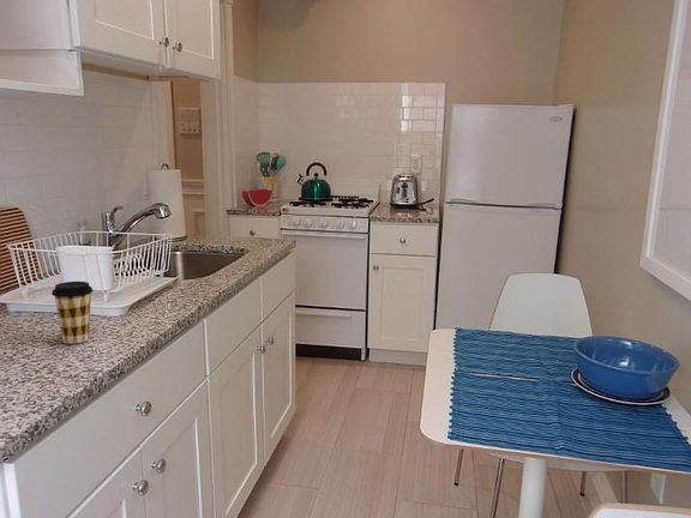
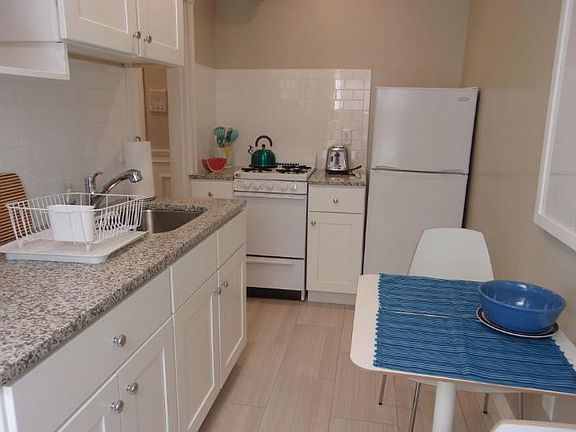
- coffee cup [50,281,94,344]
